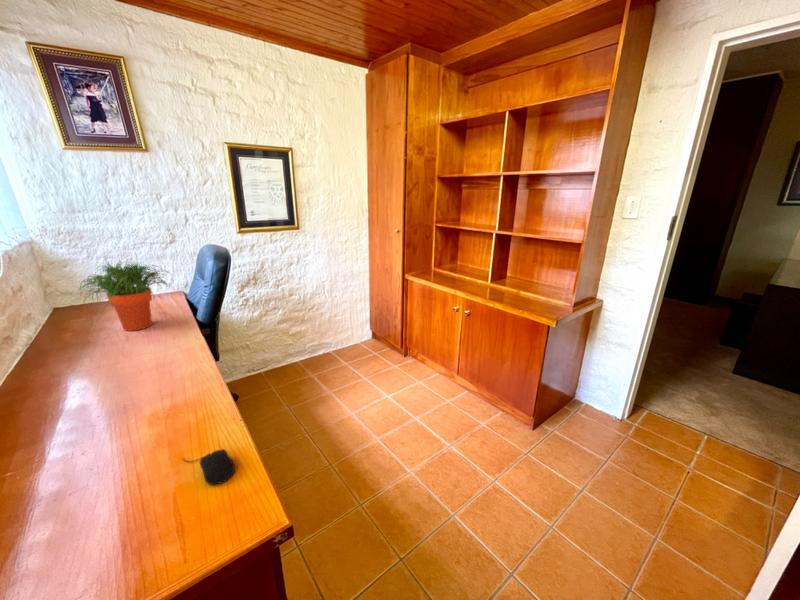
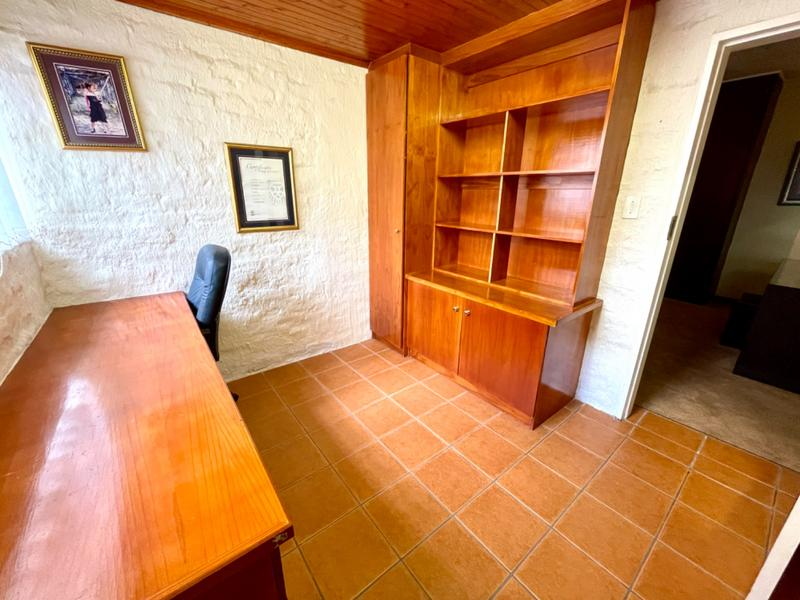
- computer mouse [181,448,236,486]
- potted plant [76,260,176,332]
